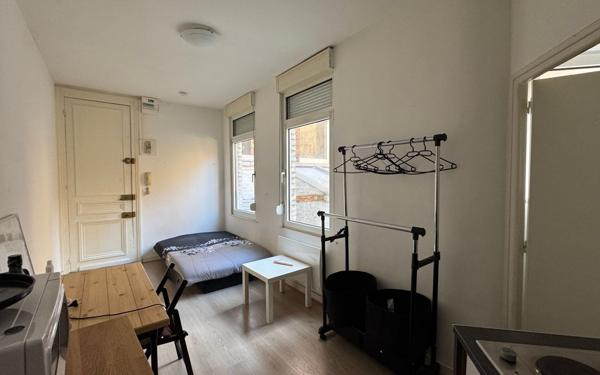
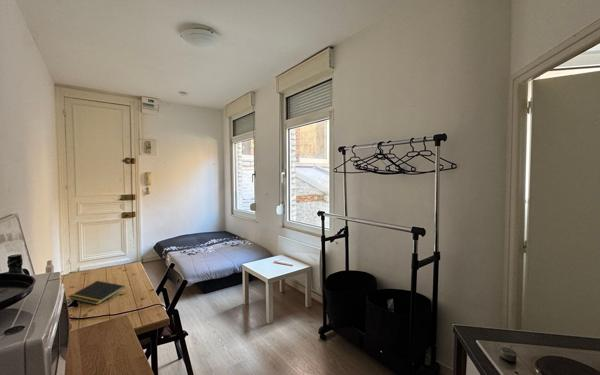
+ notepad [68,280,126,306]
